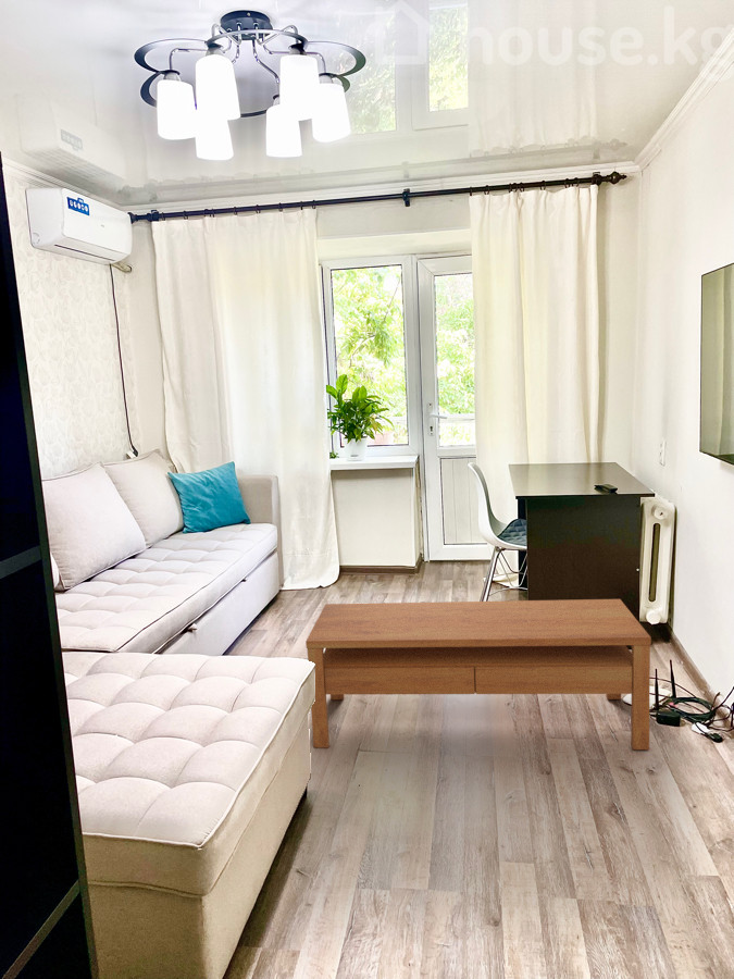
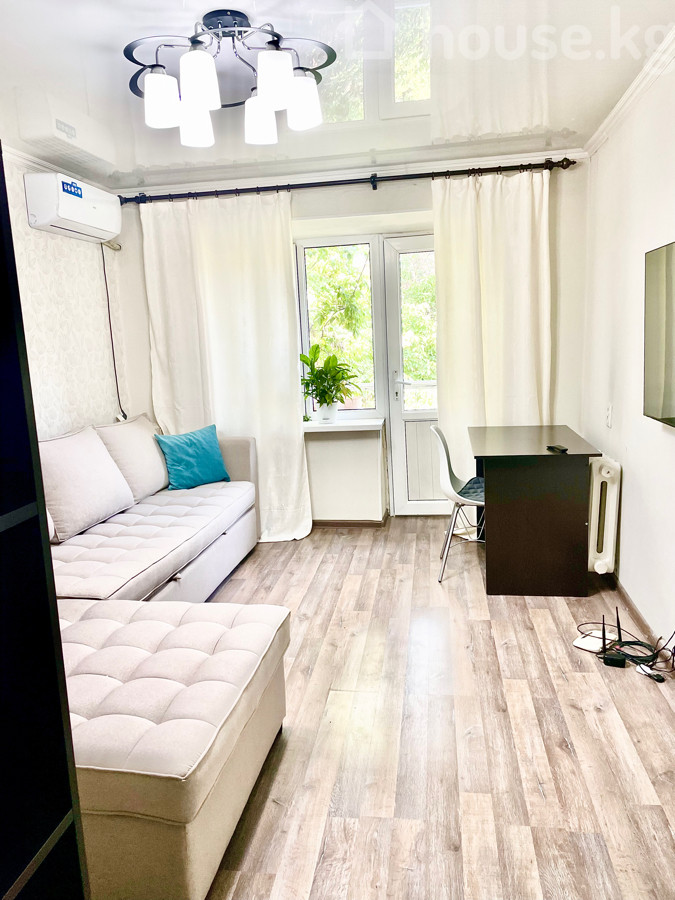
- coffee table [304,598,652,751]
